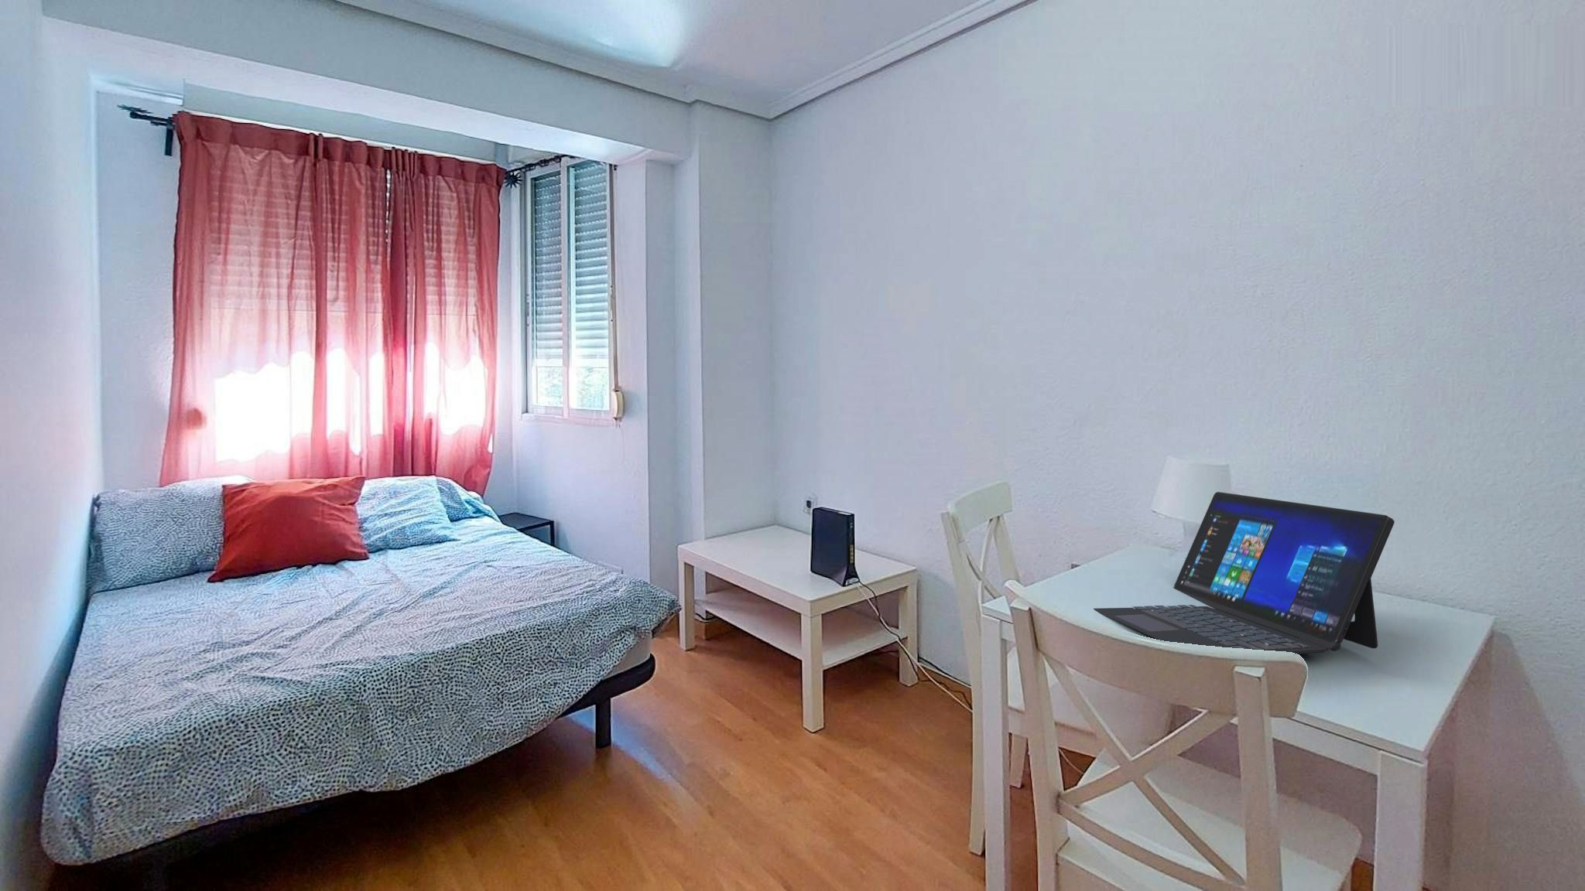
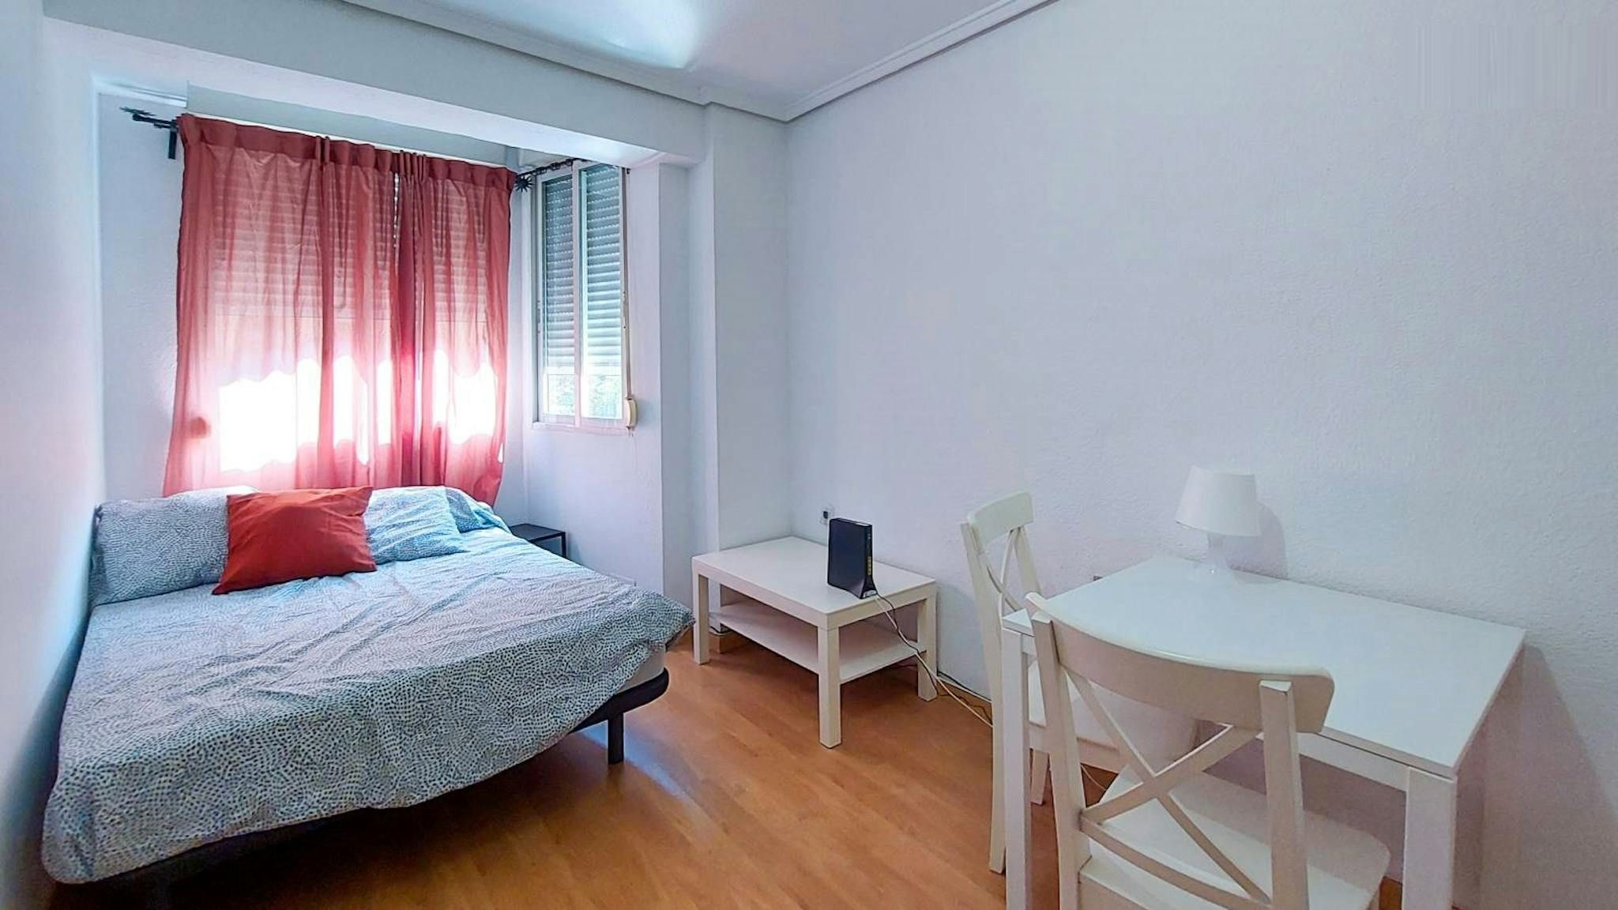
- laptop [1093,491,1396,655]
